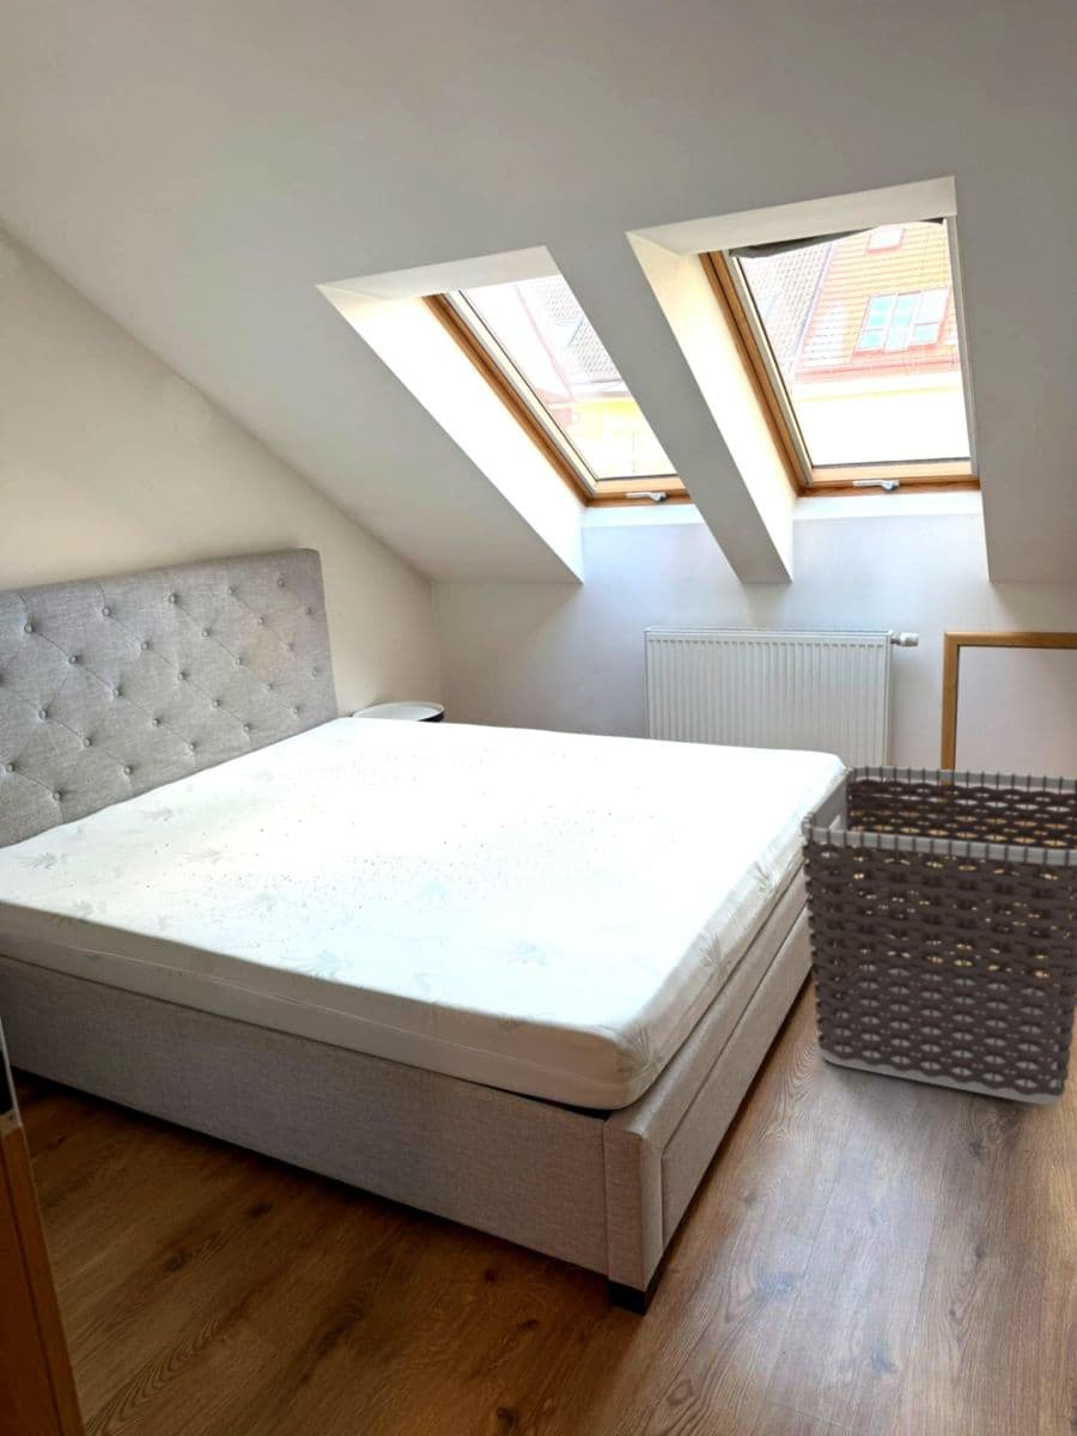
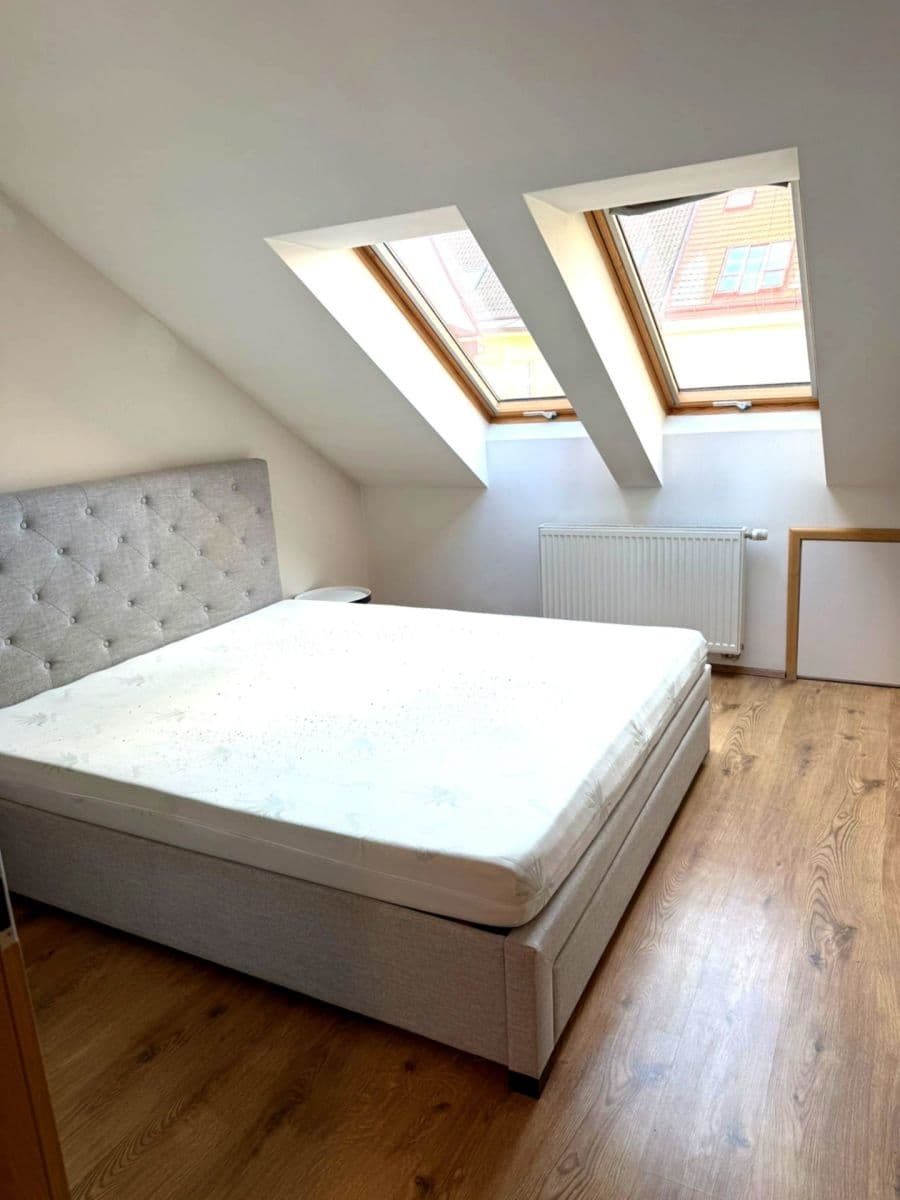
- clothes hamper [799,763,1077,1106]
